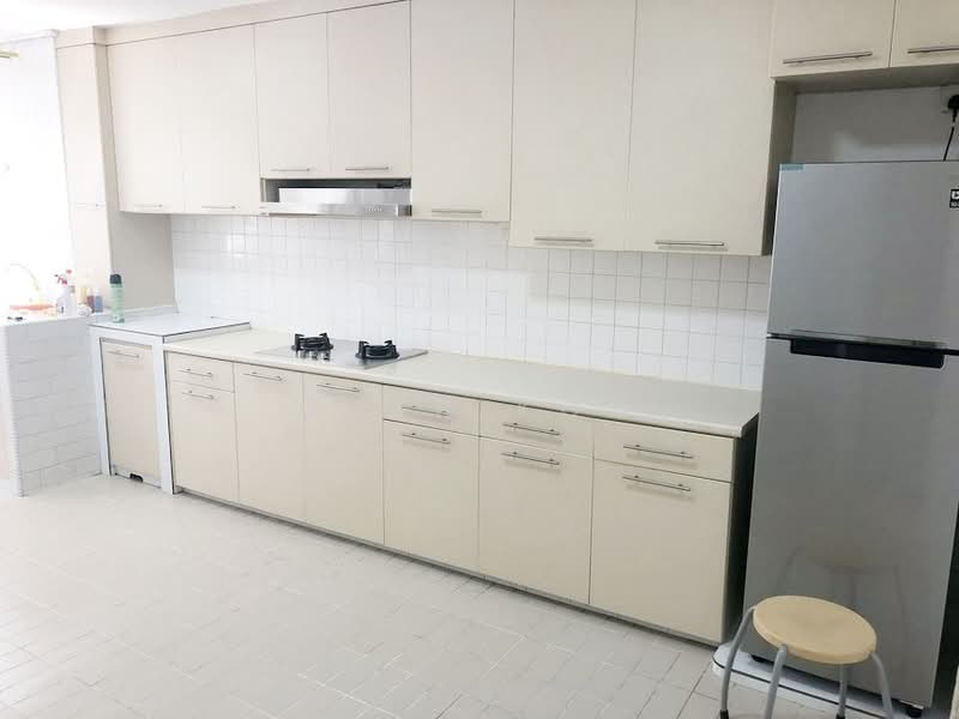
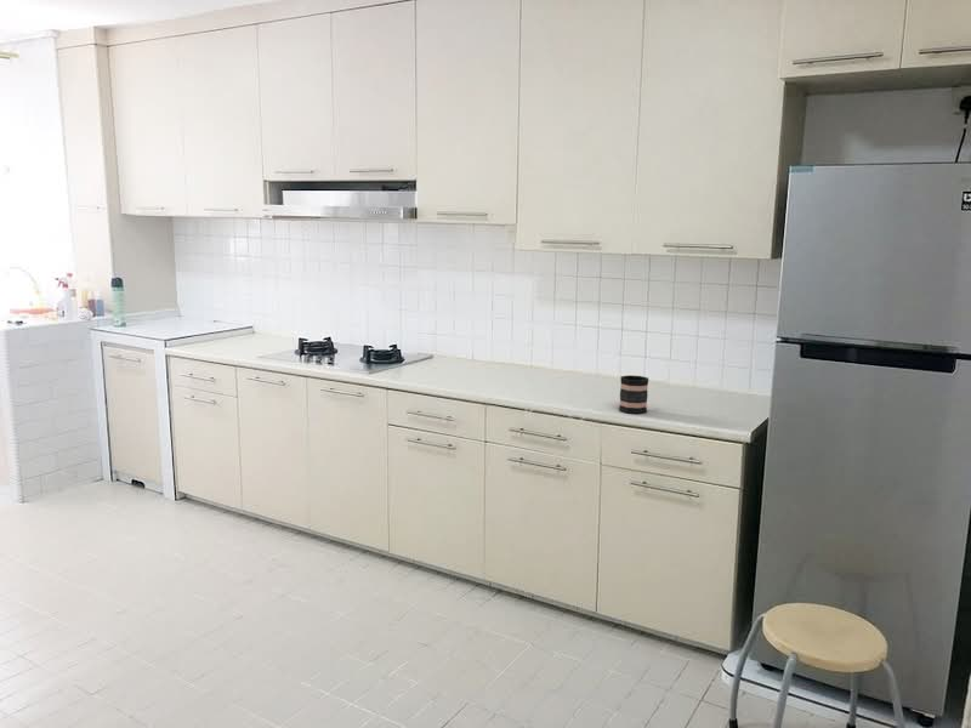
+ mug [618,374,649,415]
